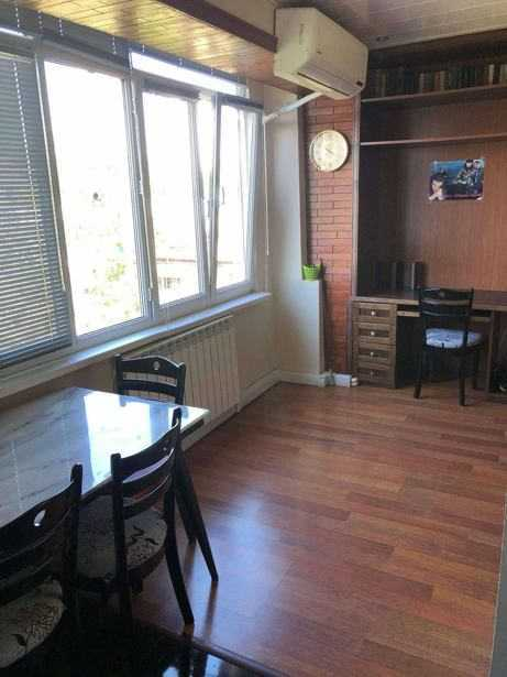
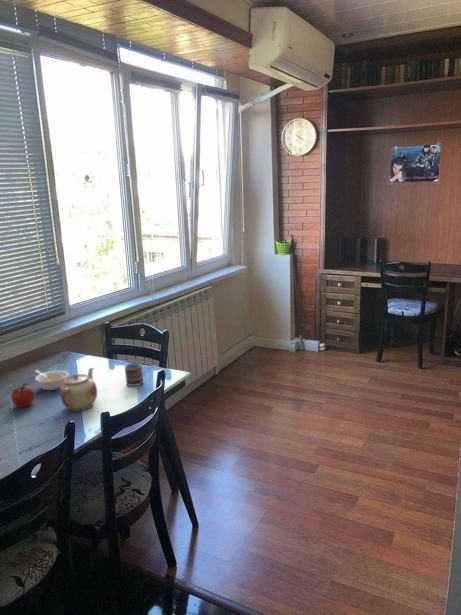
+ teapot [59,367,98,412]
+ legume [34,369,71,391]
+ fruit [10,384,36,408]
+ cup [123,362,144,387]
